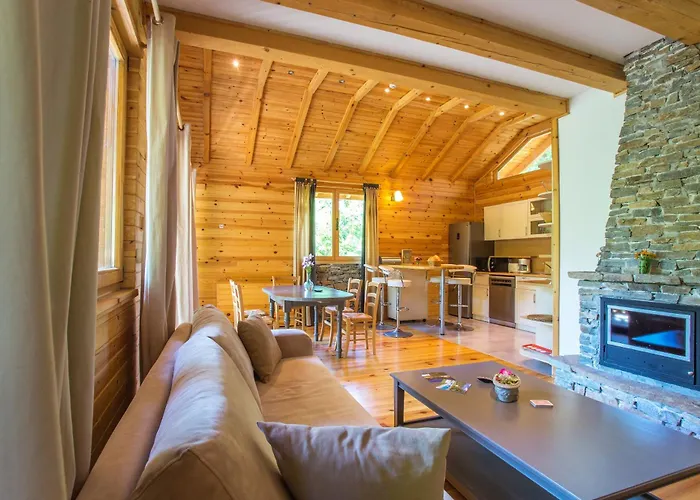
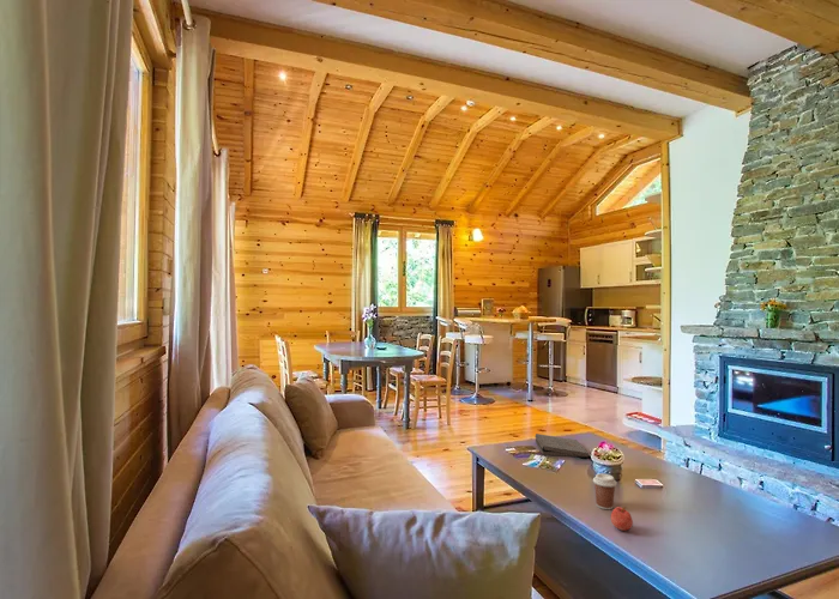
+ apple [610,506,634,532]
+ coffee cup [592,472,618,510]
+ pizza box [533,432,590,458]
